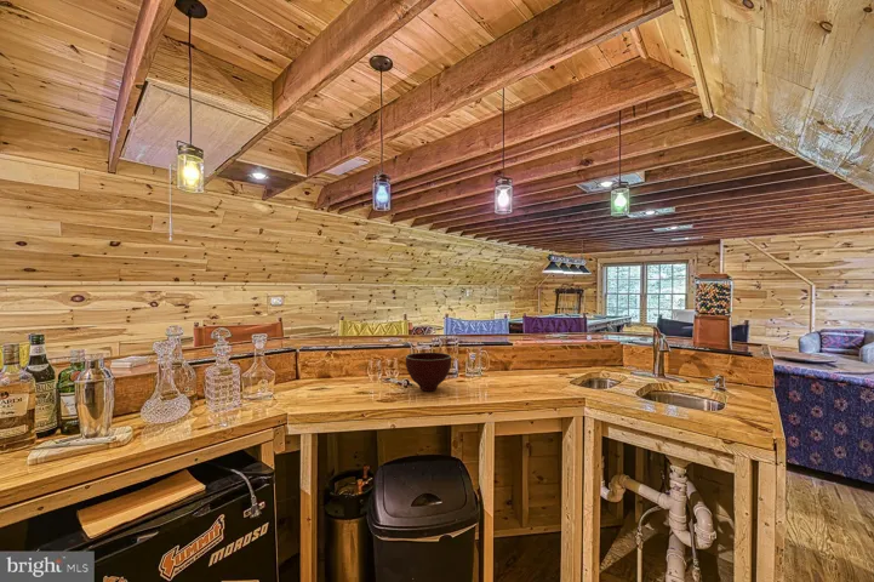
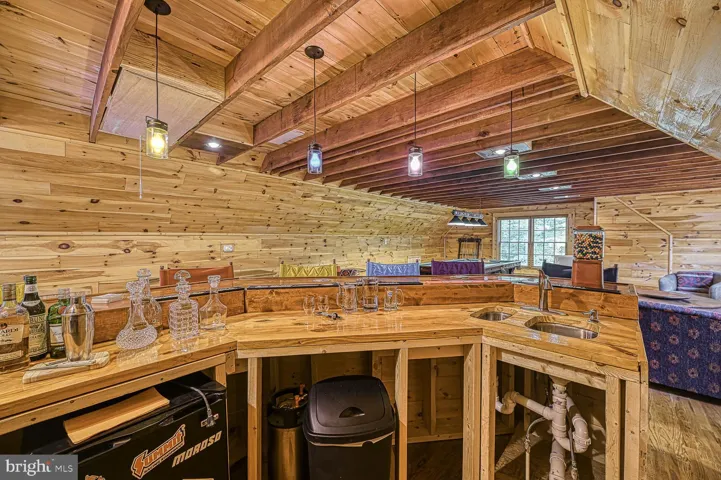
- bowl [405,352,452,393]
